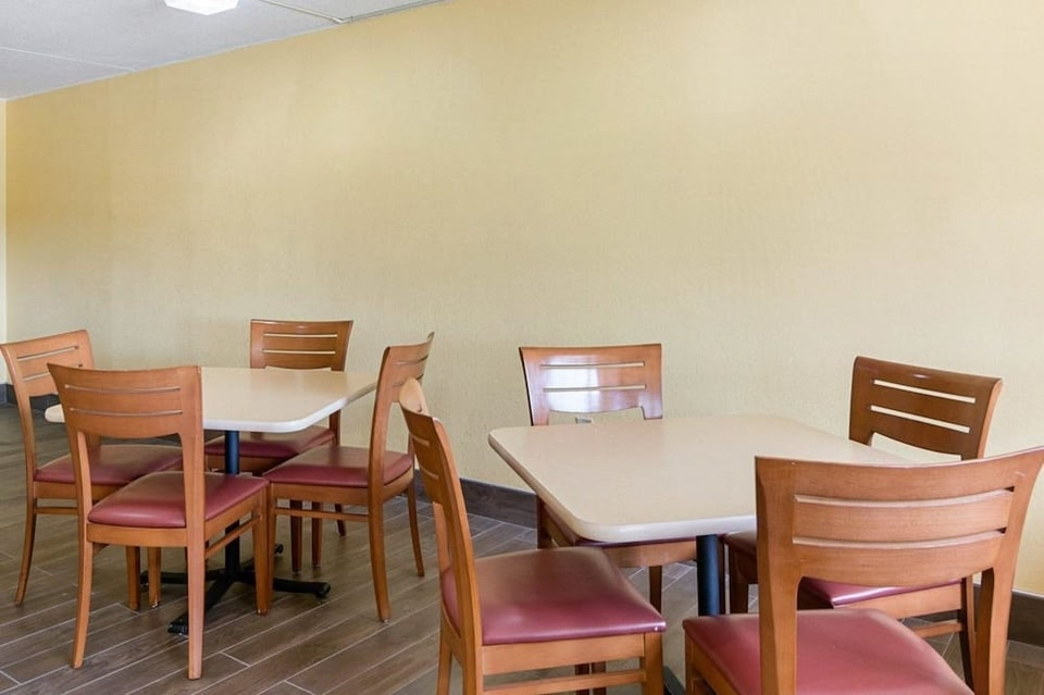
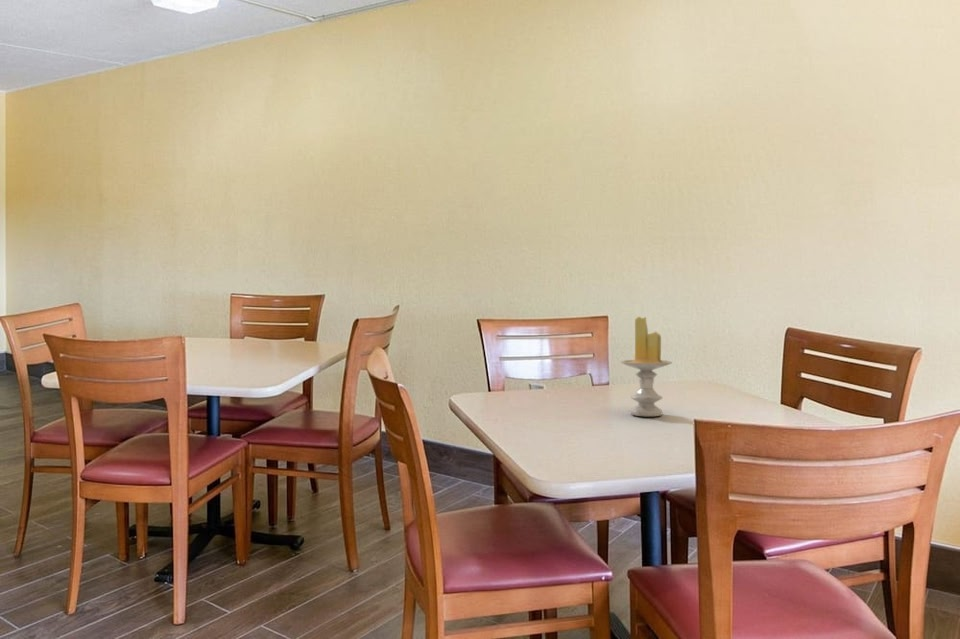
+ candle [620,315,673,417]
